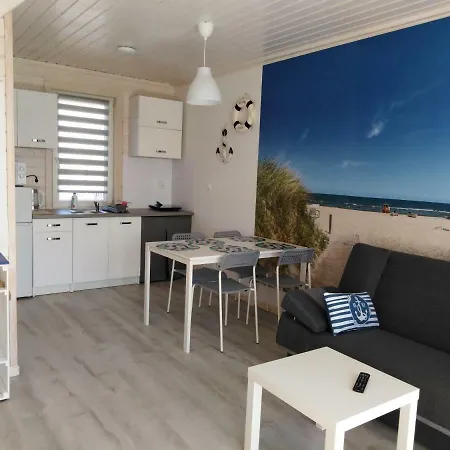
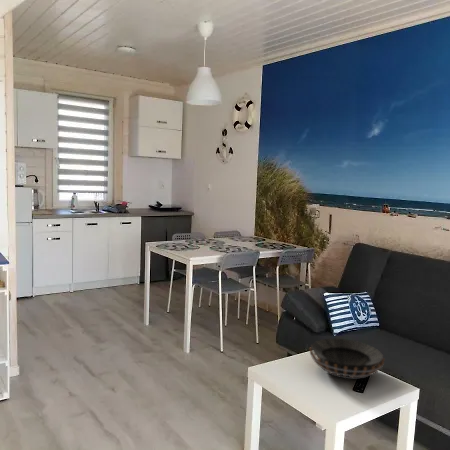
+ decorative bowl [308,338,386,379]
